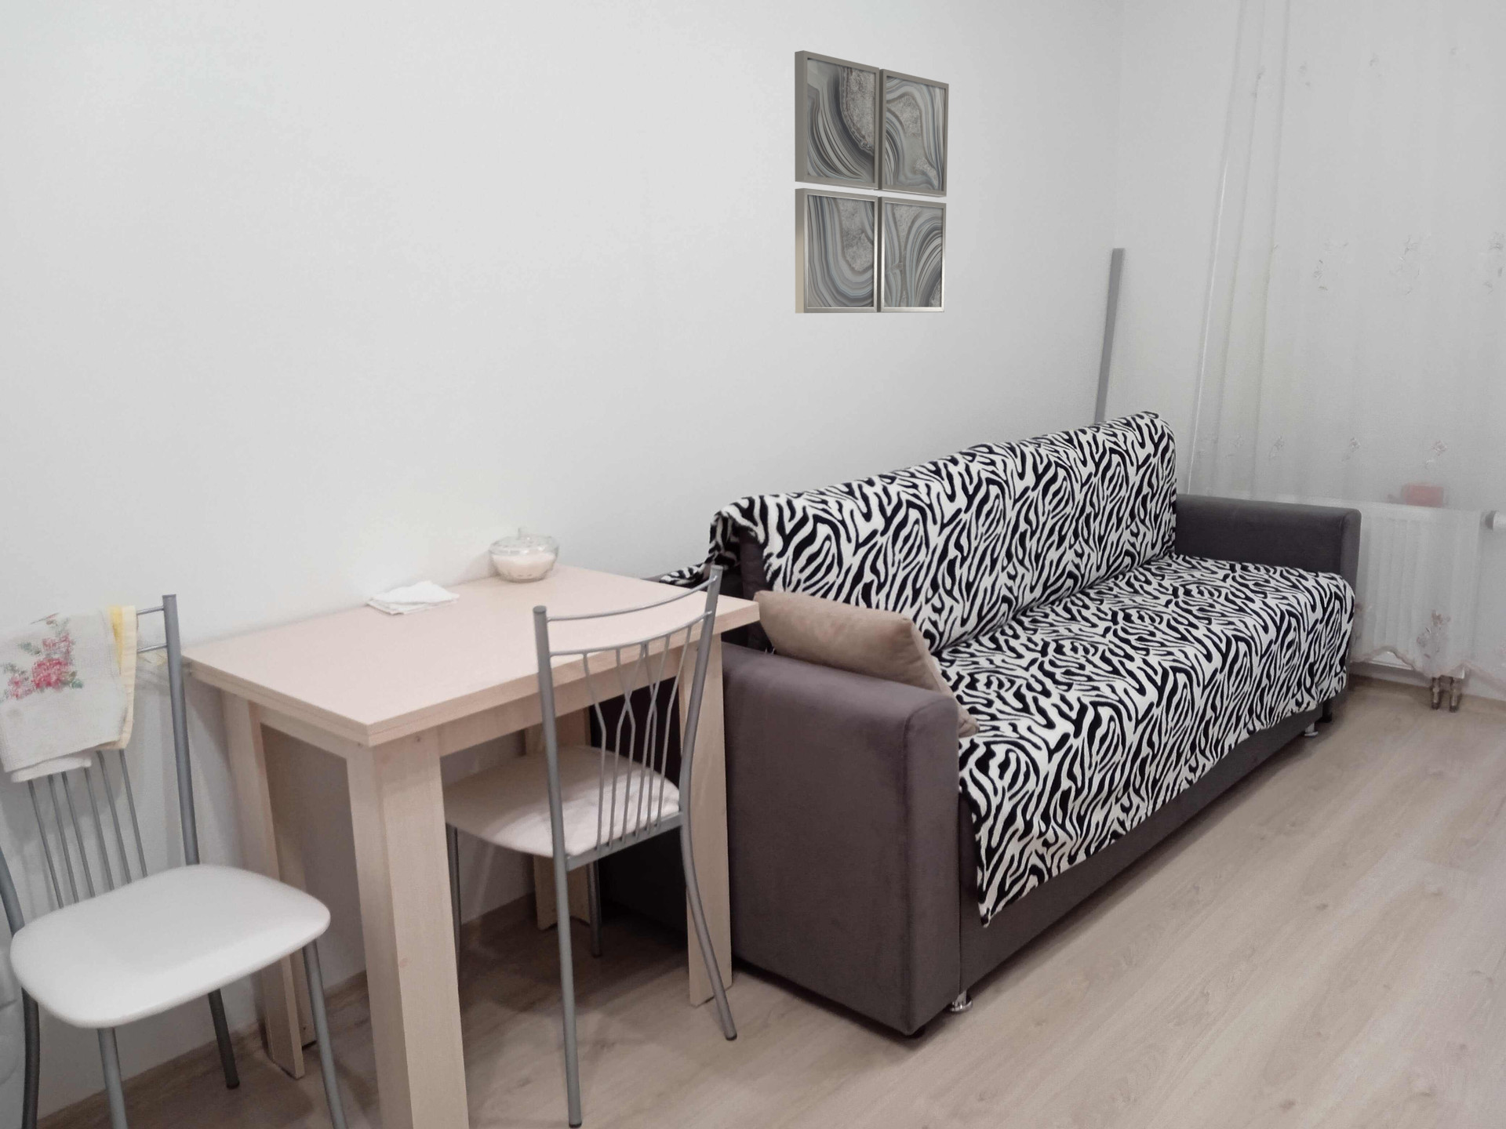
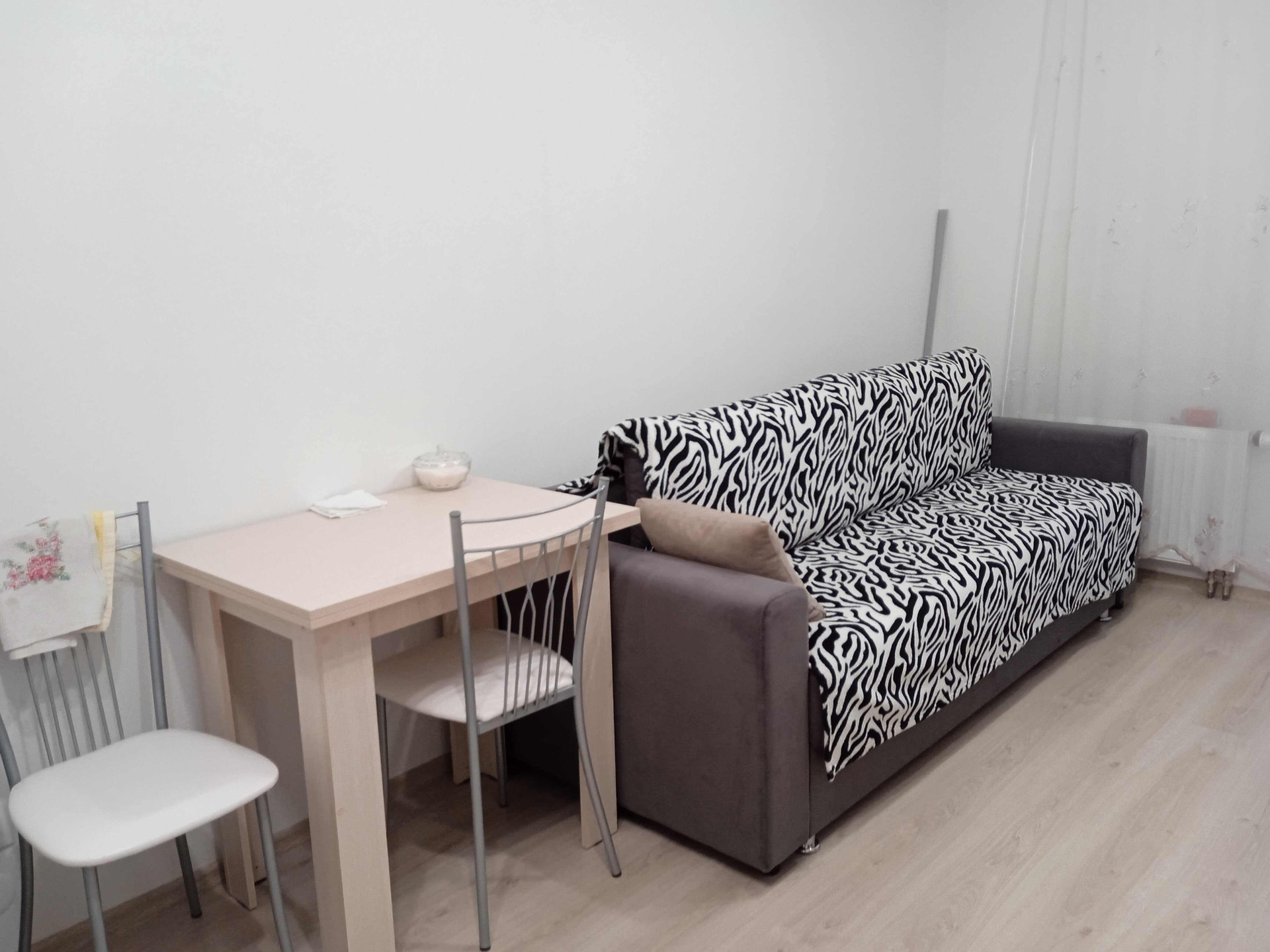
- wall art [793,50,950,313]
